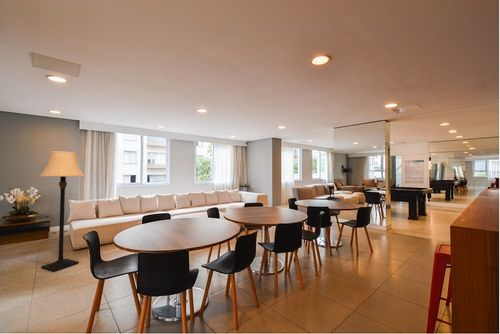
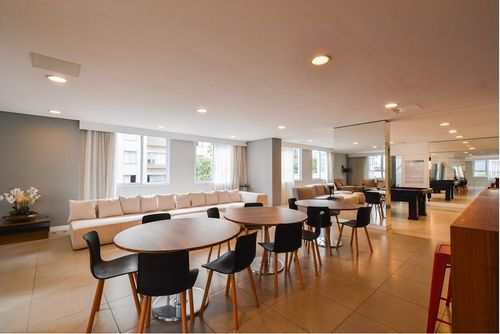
- lamp [39,150,86,272]
